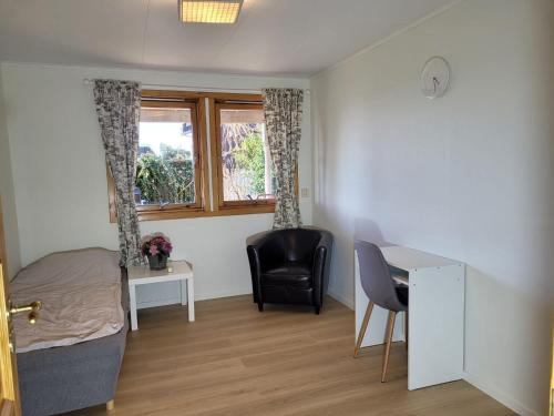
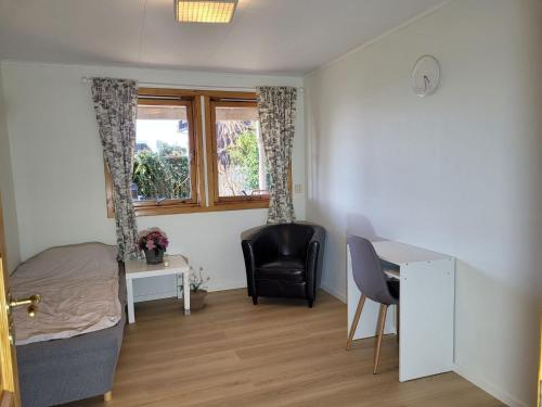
+ potted plant [177,265,211,310]
